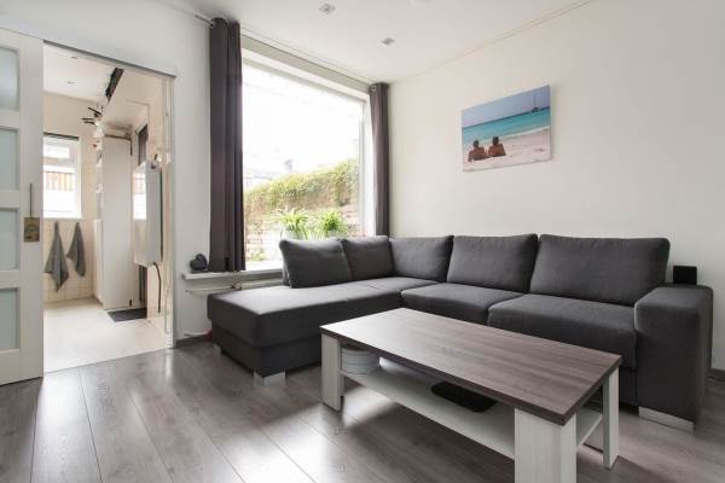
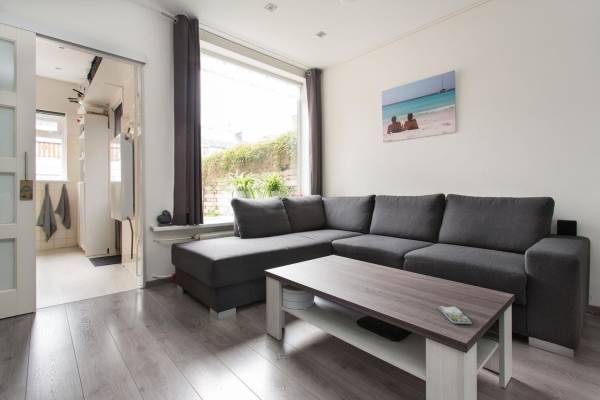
+ smartphone [438,305,473,325]
